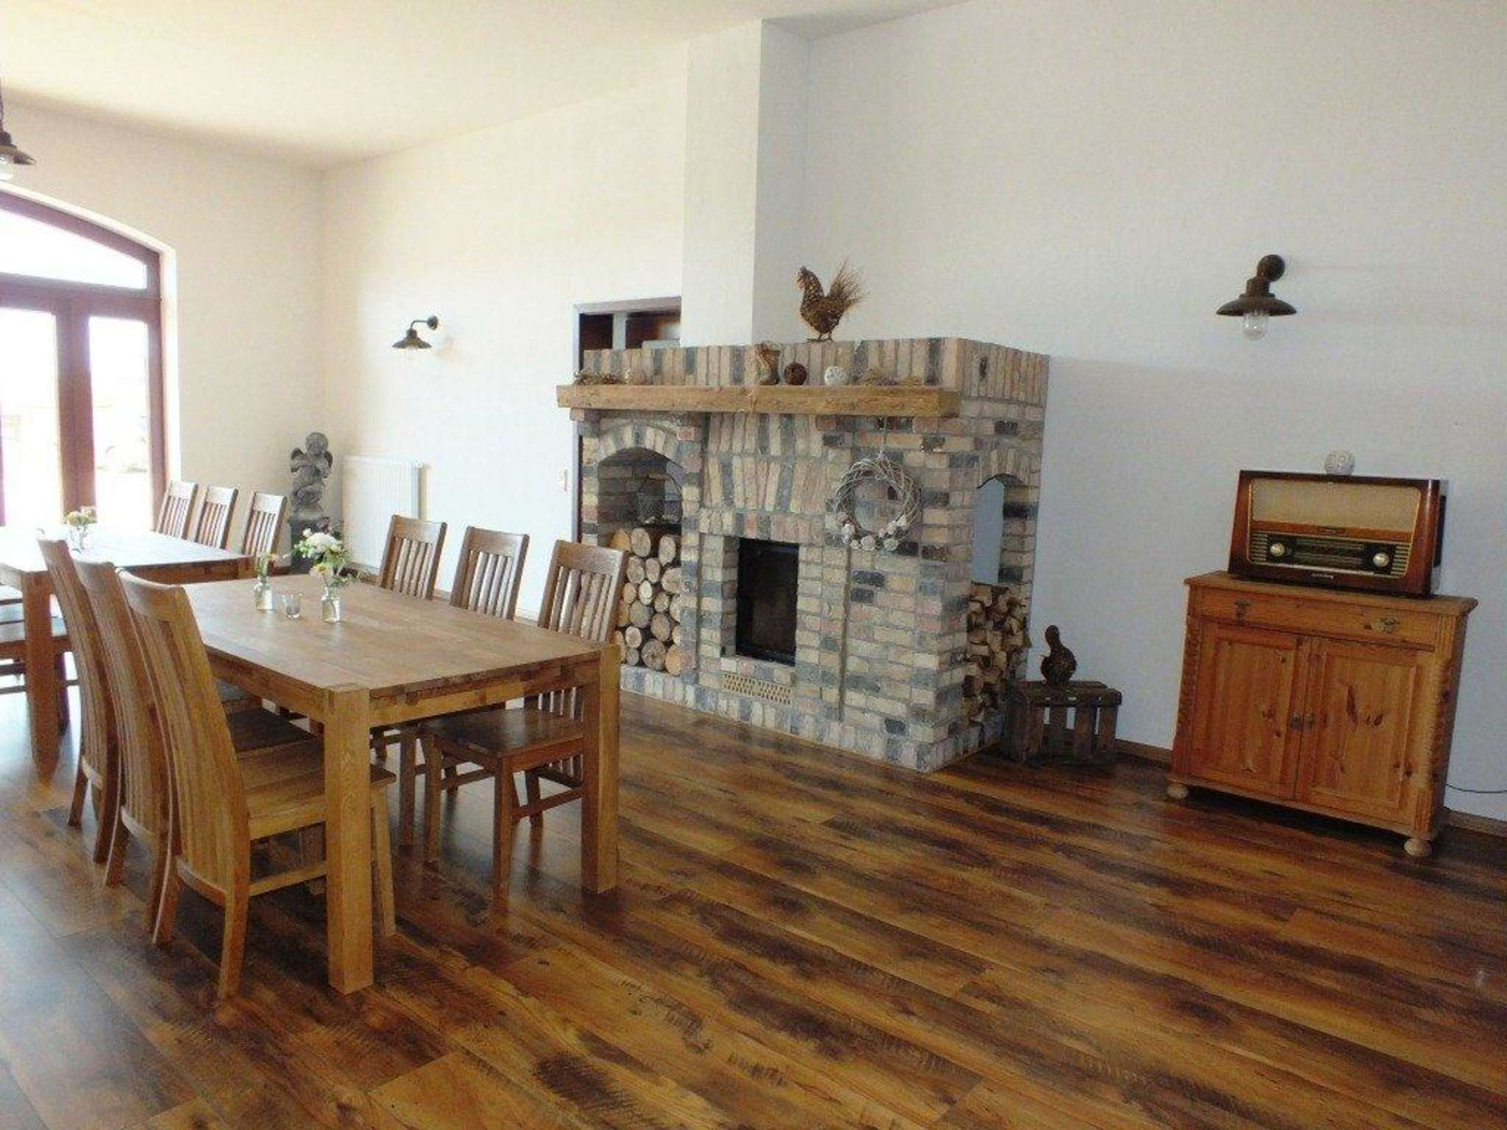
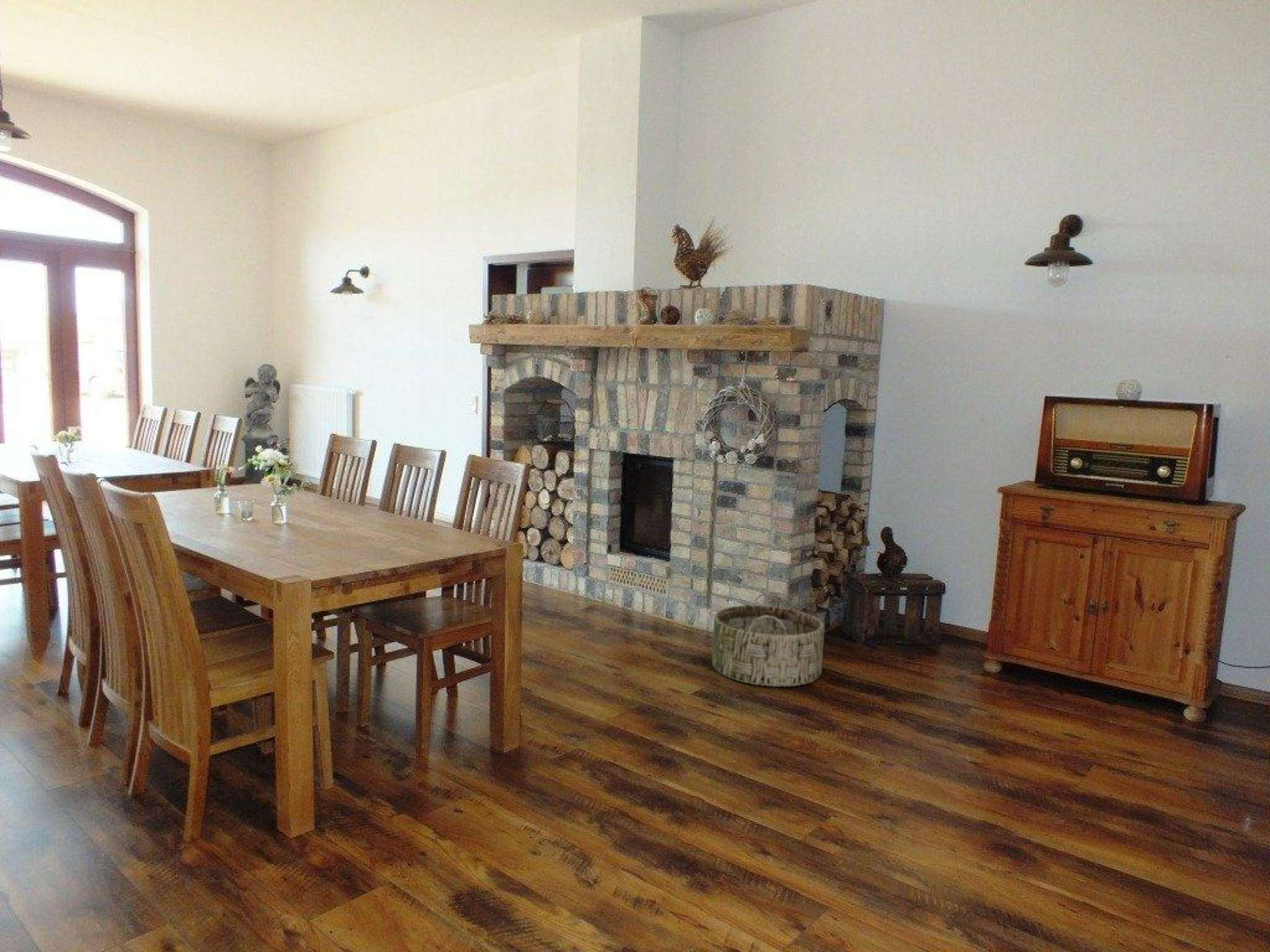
+ basket [711,591,825,688]
